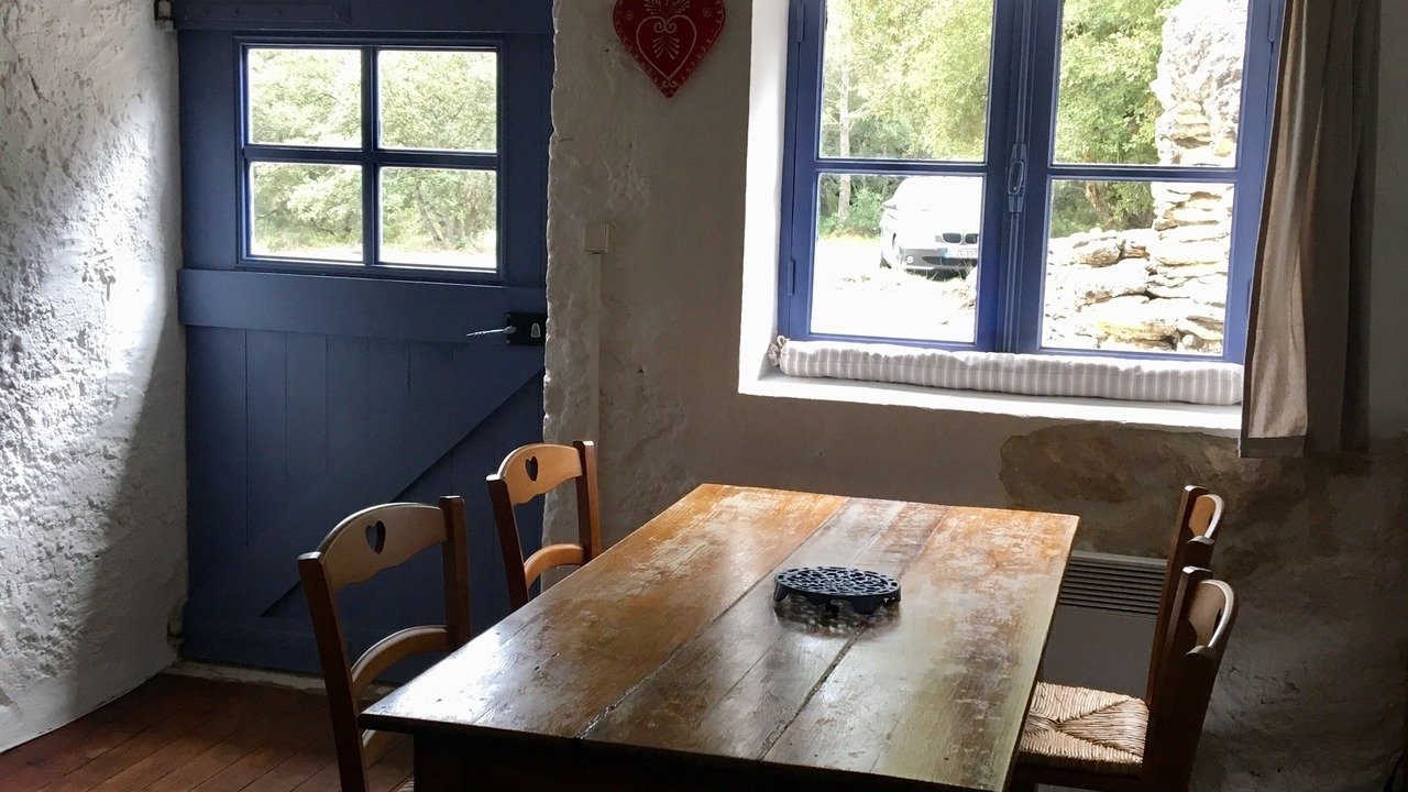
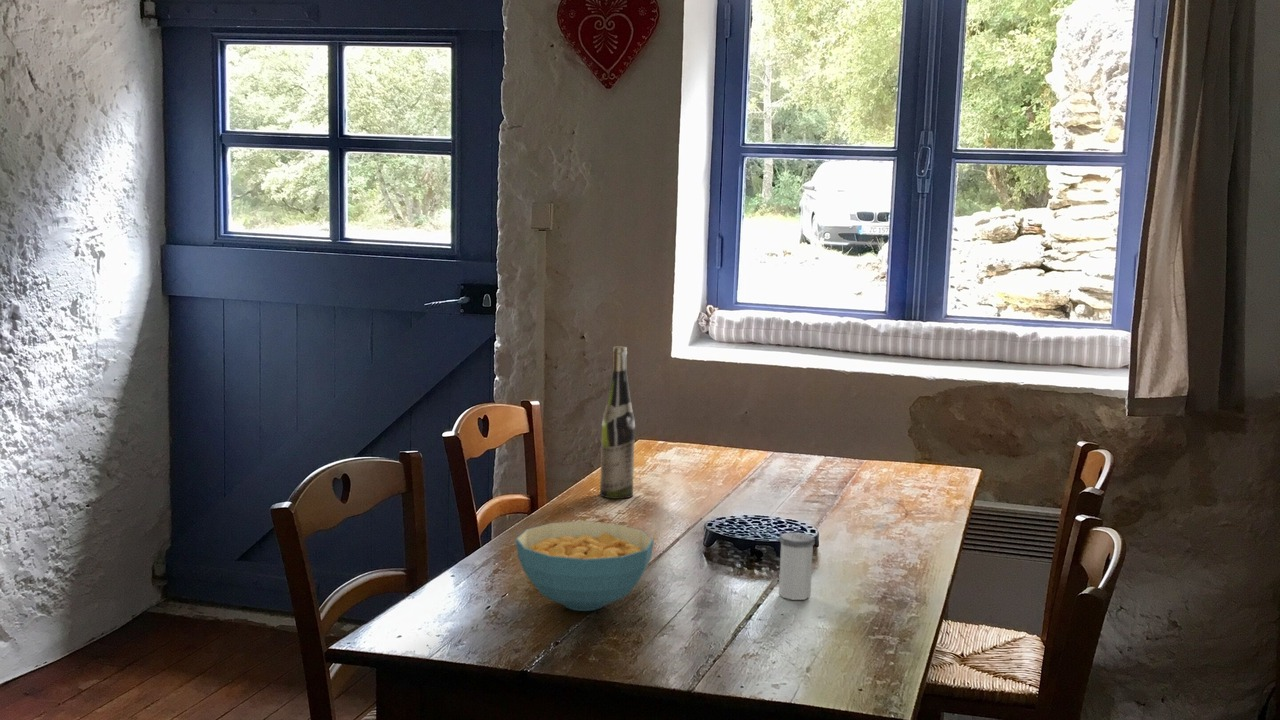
+ salt shaker [778,532,816,601]
+ wine bottle [599,346,636,500]
+ cereal bowl [515,520,655,612]
